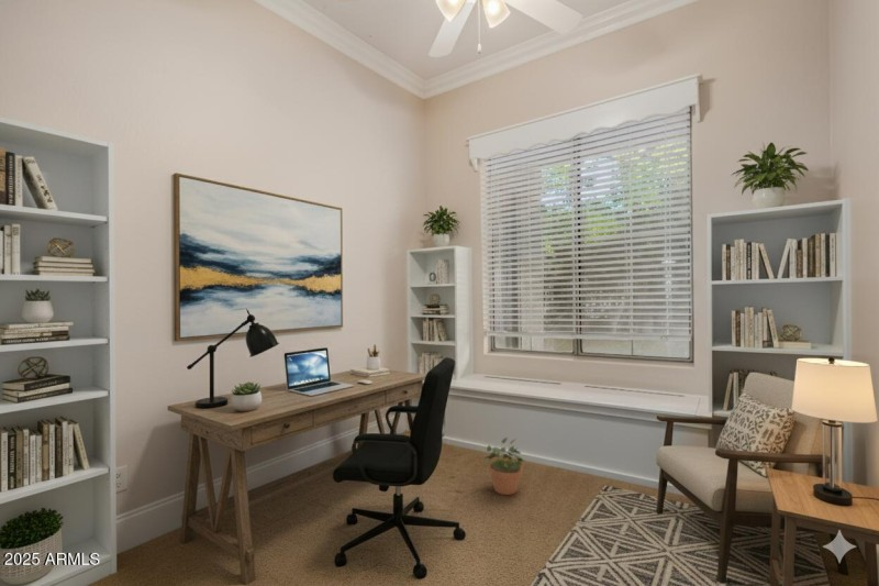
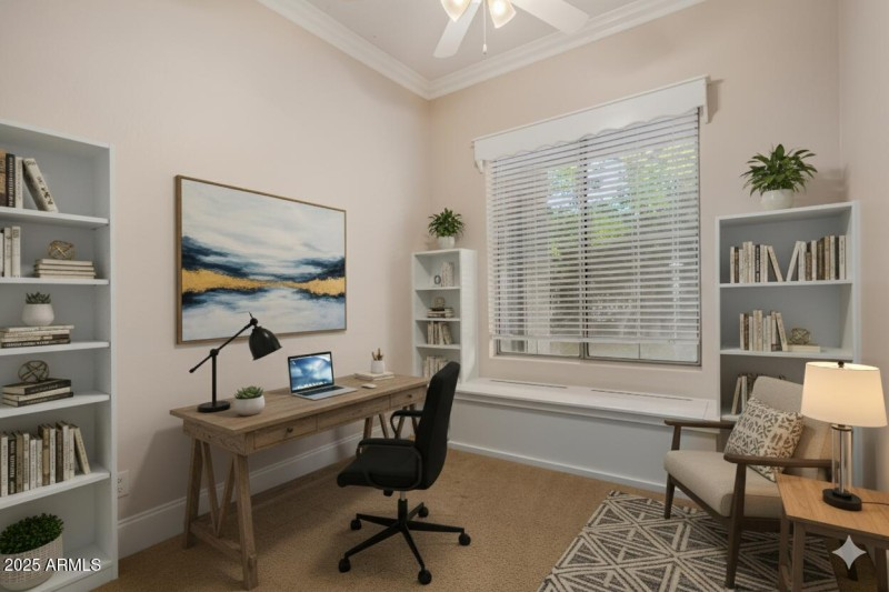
- potted plant [482,436,526,496]
